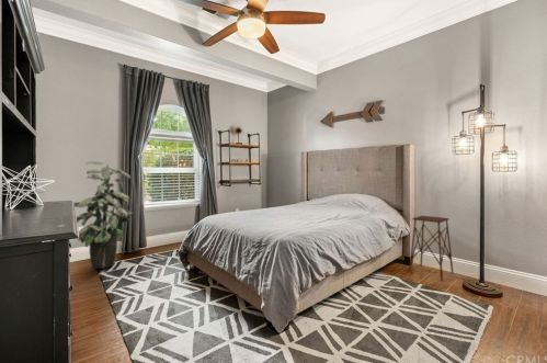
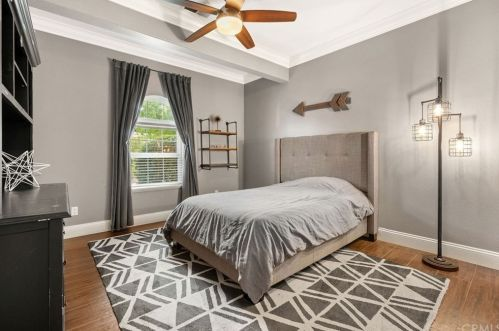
- side table [408,215,455,282]
- indoor plant [73,160,134,270]
